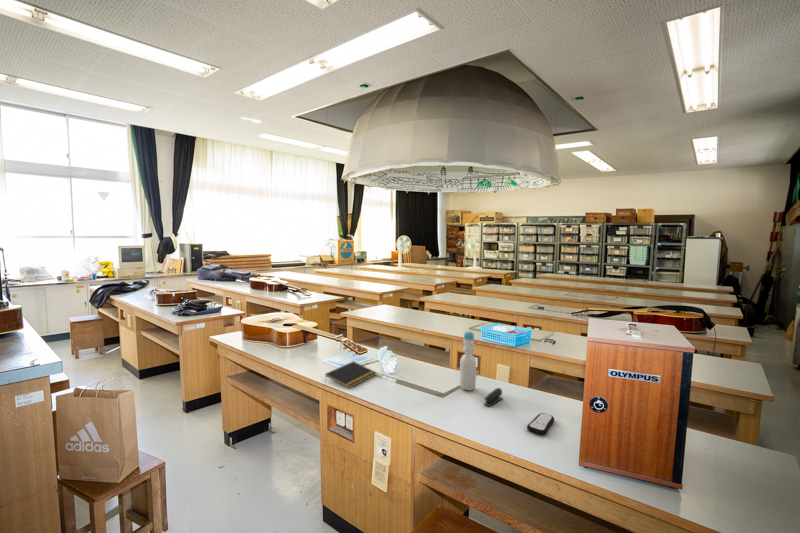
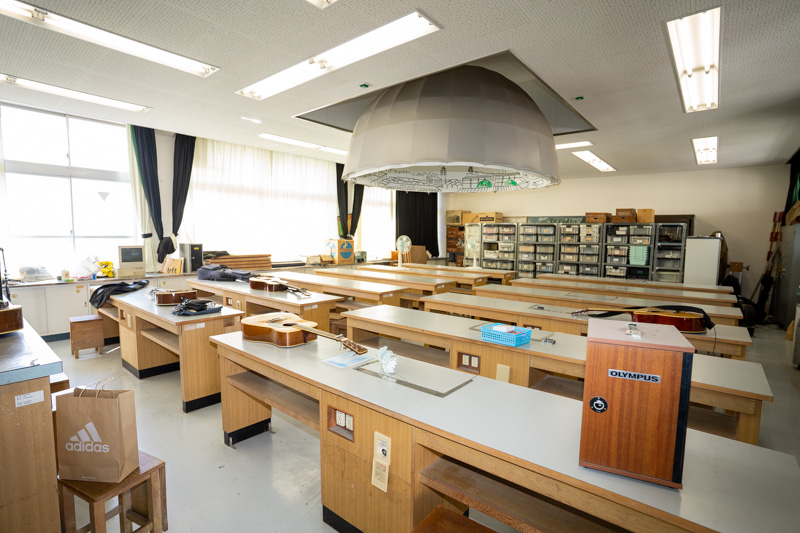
- notepad [324,360,377,390]
- remote control [526,412,555,436]
- stapler [483,387,504,407]
- bottle [459,330,477,392]
